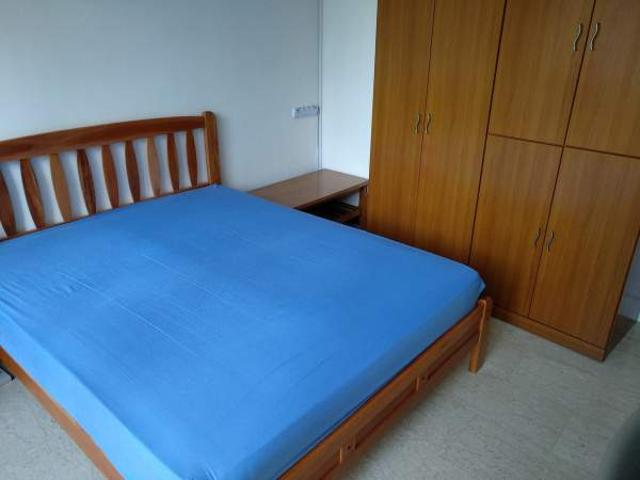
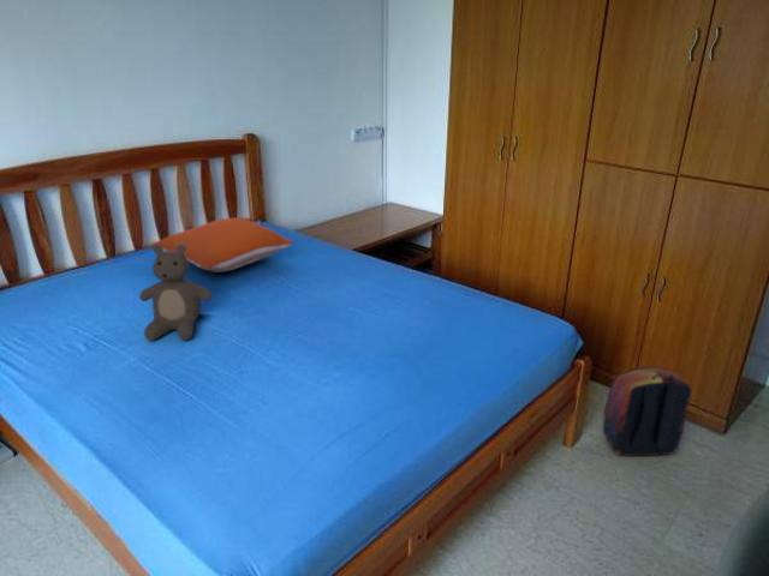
+ pillow [150,216,293,272]
+ teddy bear [138,244,214,342]
+ backpack [602,366,692,457]
